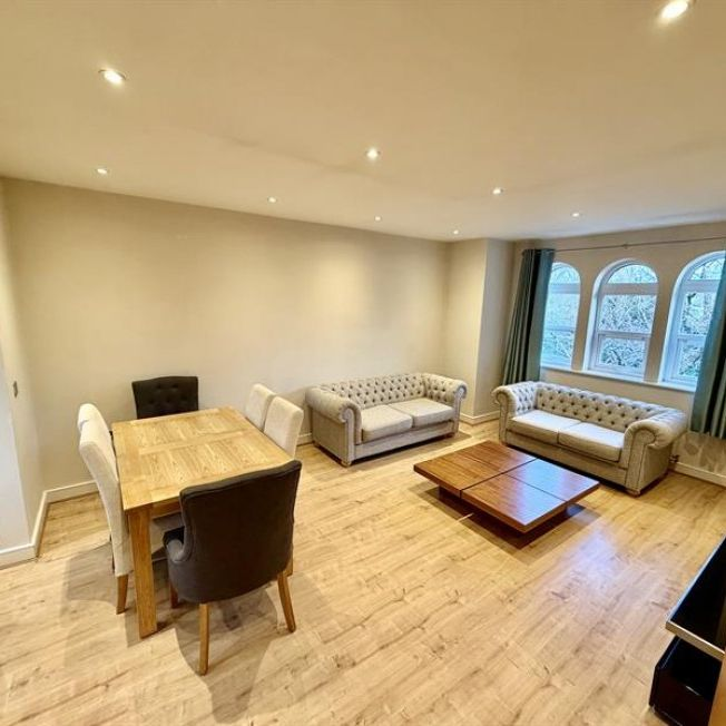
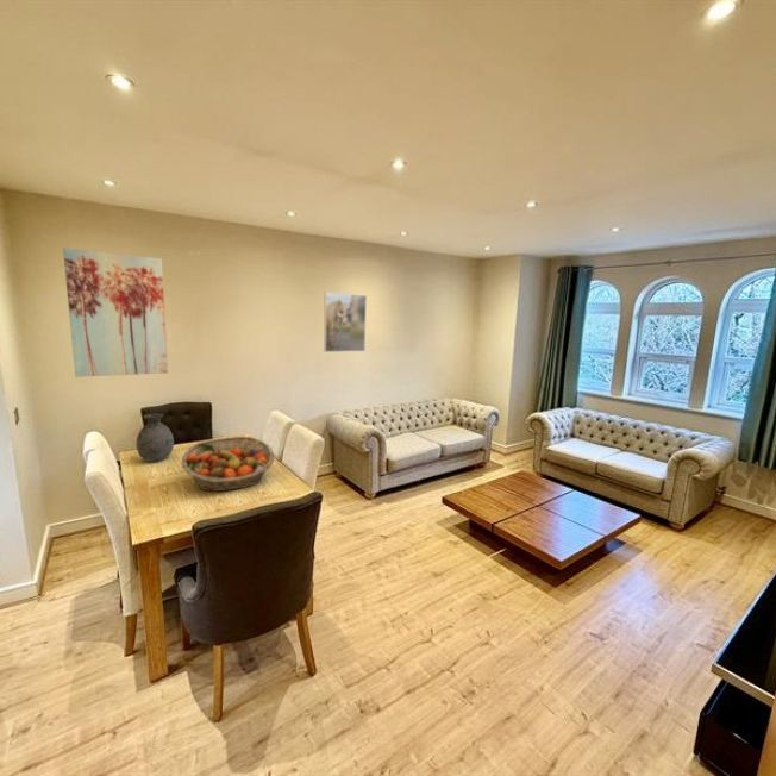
+ wall art [62,246,169,378]
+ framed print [323,290,368,353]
+ vase [134,413,175,463]
+ fruit basket [181,436,275,493]
